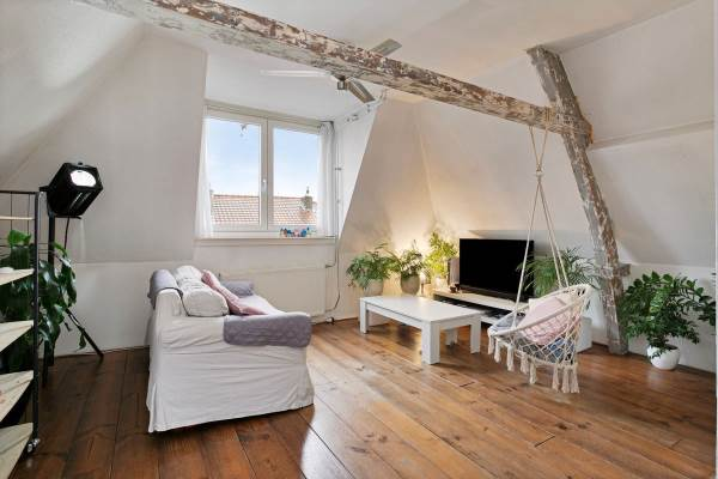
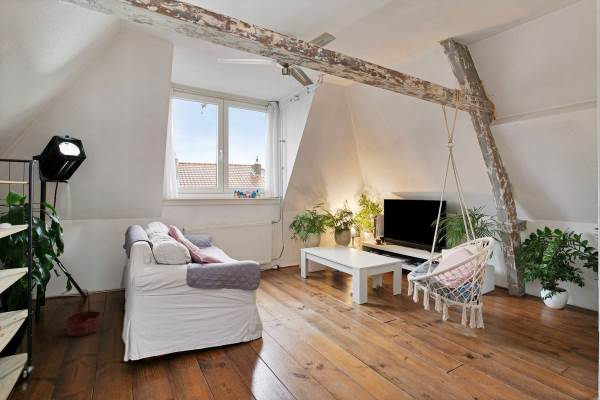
+ basket [64,288,103,338]
